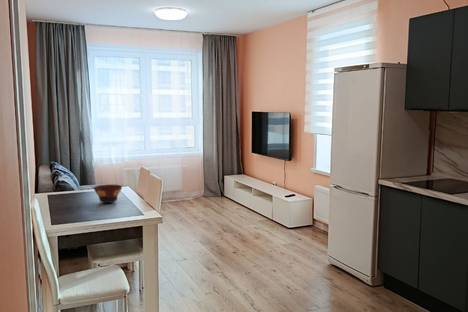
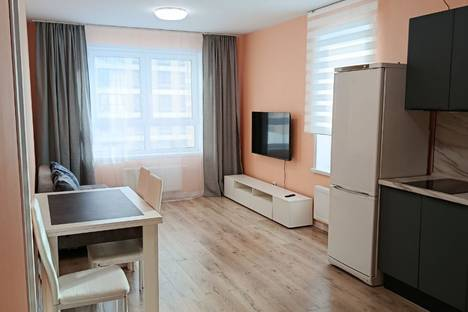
- bowl [93,184,123,204]
